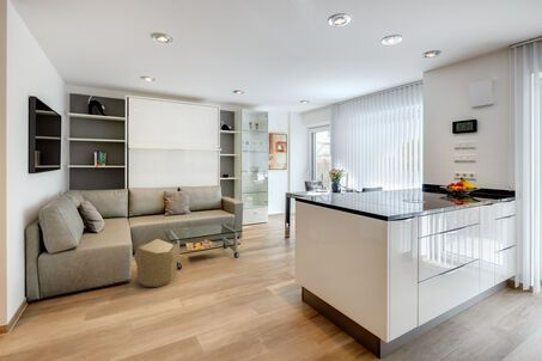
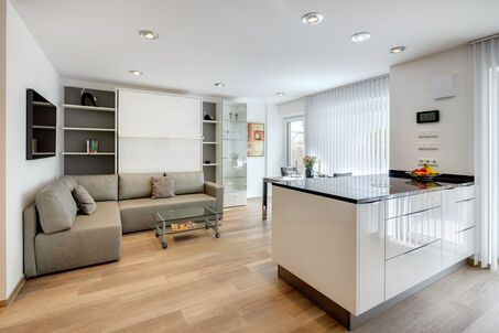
- pouf [133,238,181,288]
